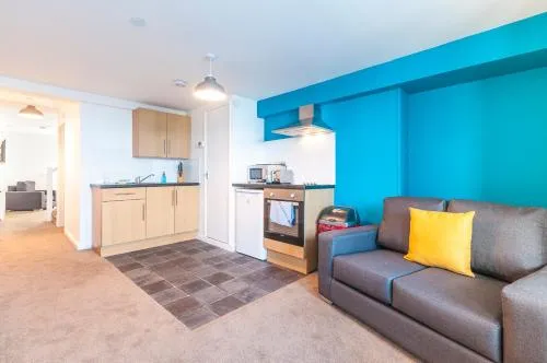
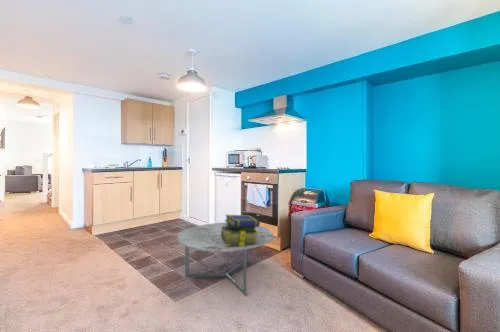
+ stack of books [221,214,261,246]
+ coffee table [176,222,275,296]
